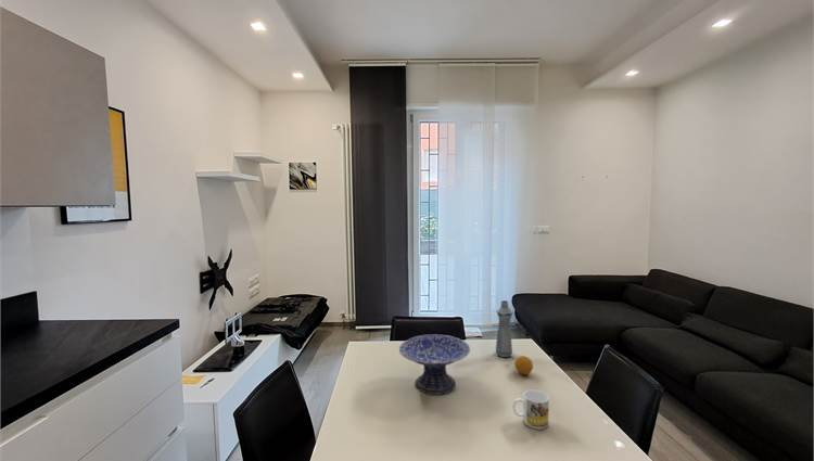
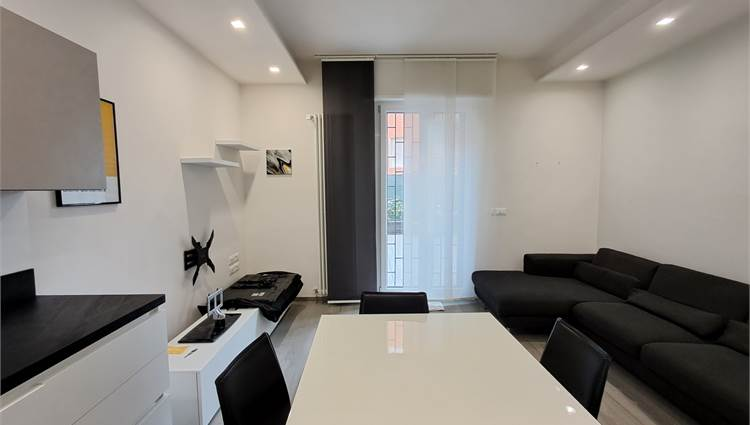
- bottle [495,299,514,358]
- decorative bowl [398,333,471,396]
- fruit [513,355,534,375]
- mug [511,388,550,431]
